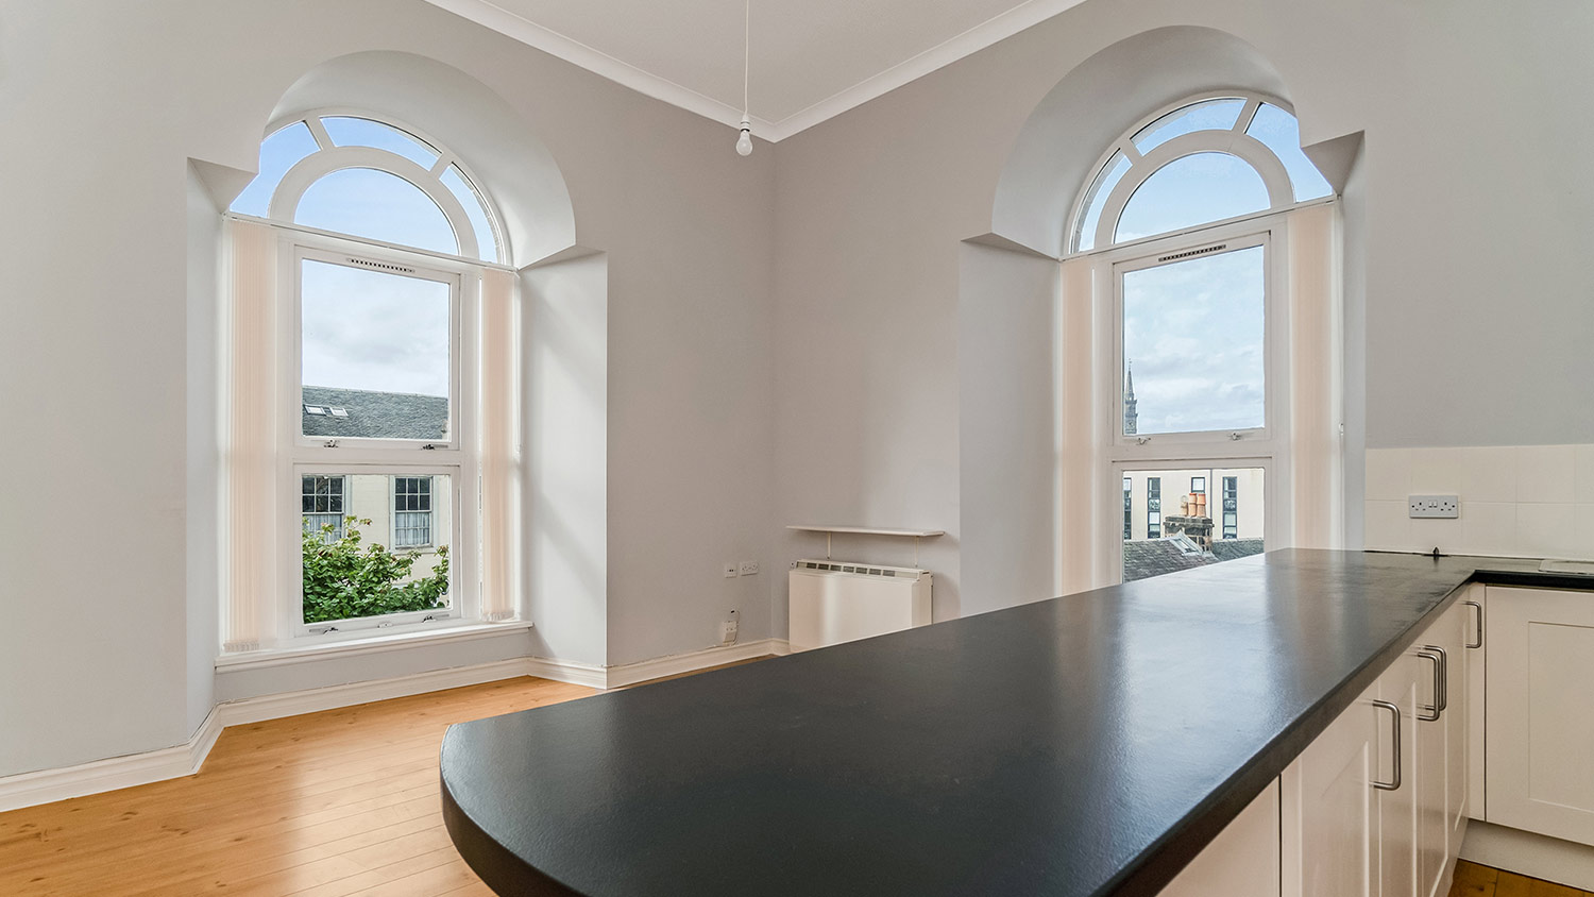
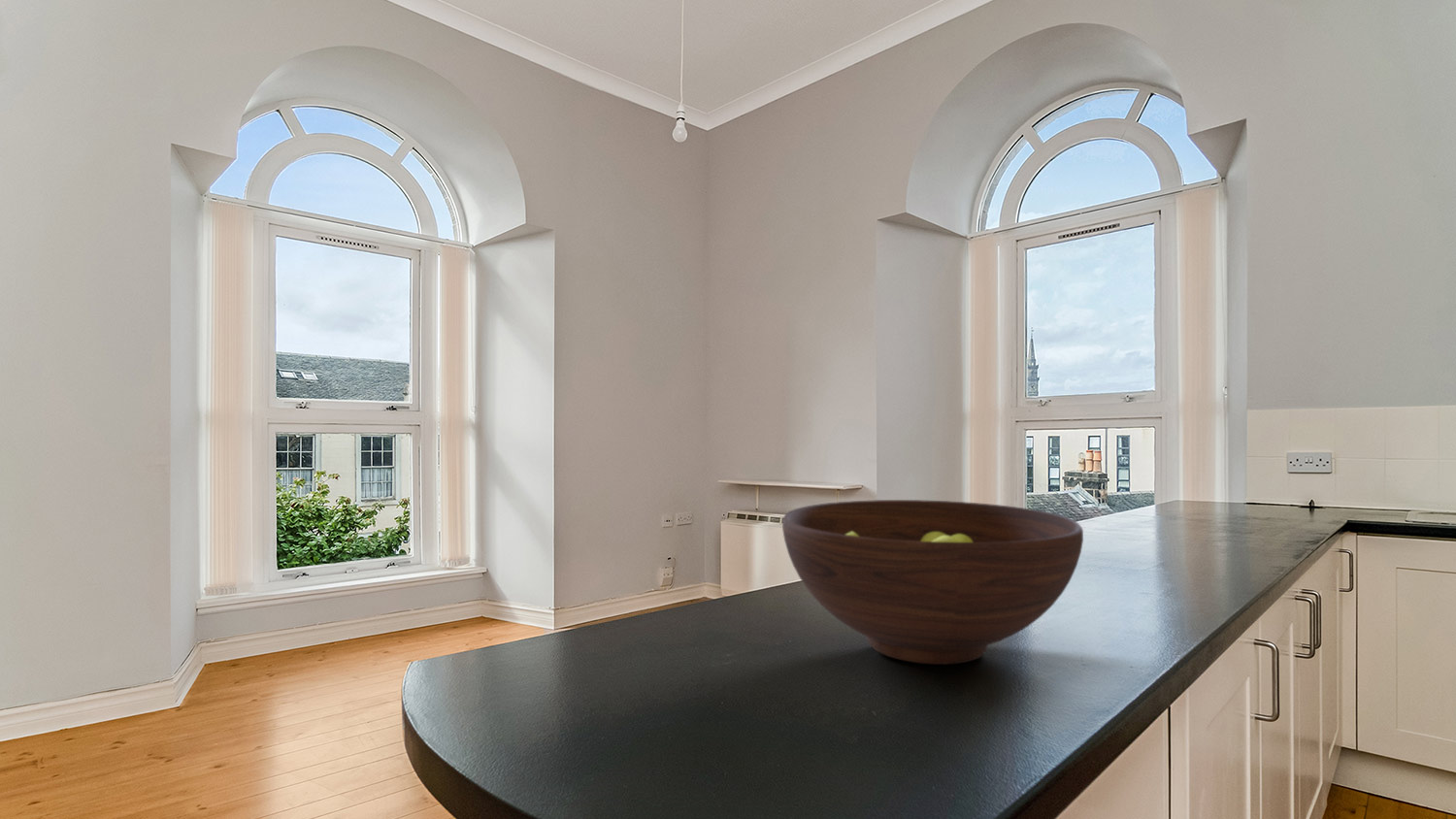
+ fruit bowl [781,499,1084,666]
